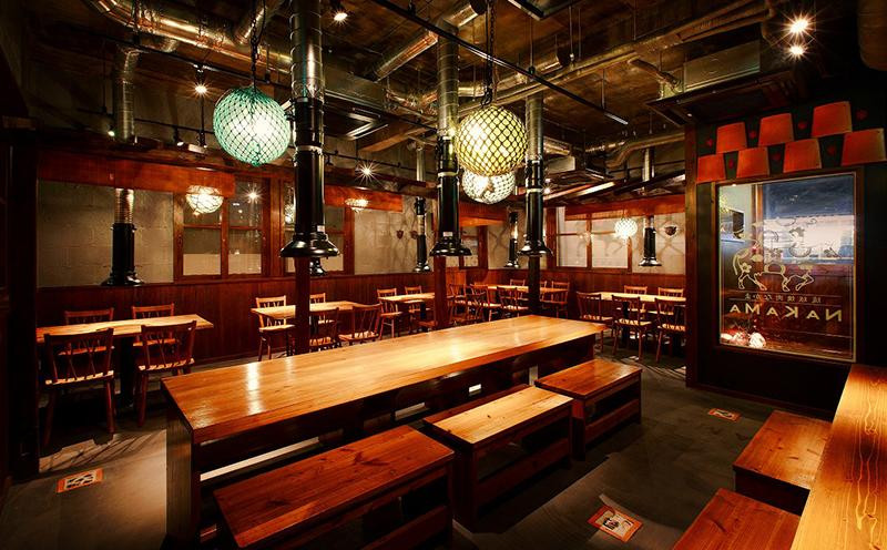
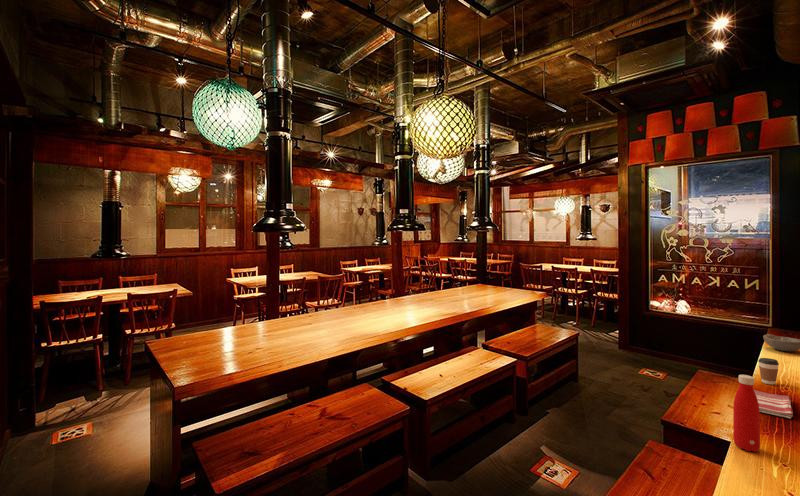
+ coffee cup [757,357,780,386]
+ dish towel [754,389,794,420]
+ bowl [762,333,800,352]
+ bottle [732,374,761,453]
